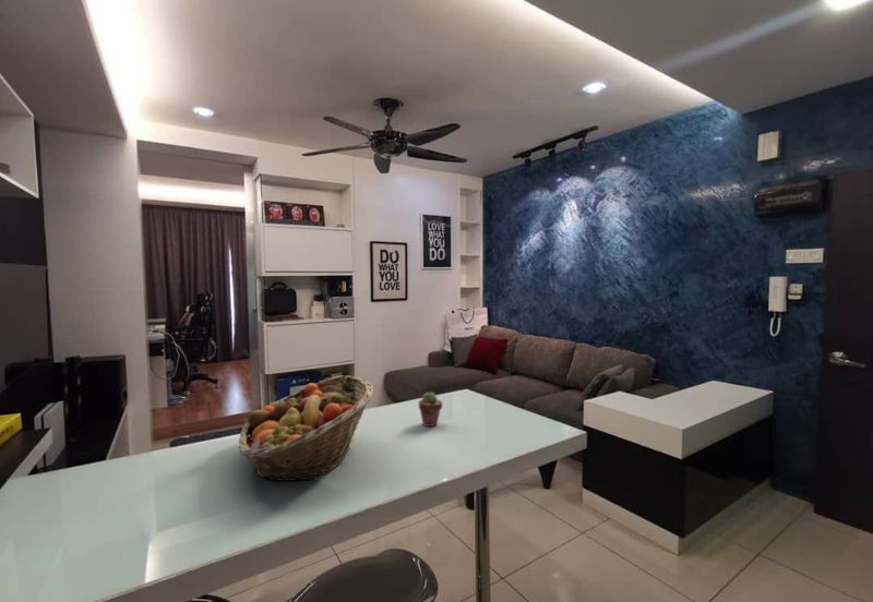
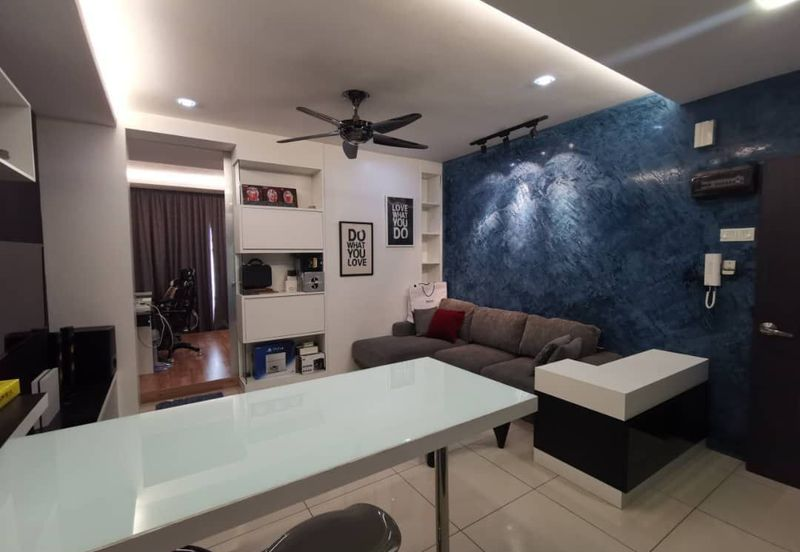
- potted succulent [418,390,444,428]
- fruit basket [238,374,374,482]
